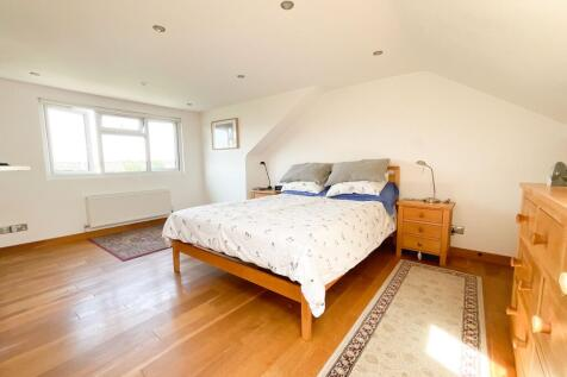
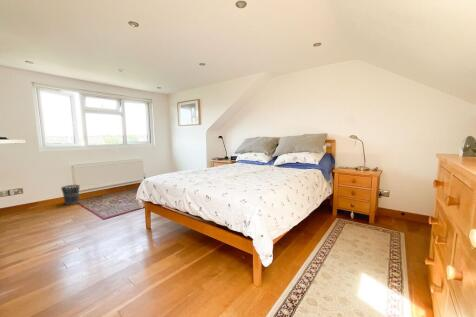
+ wastebasket [60,184,81,206]
